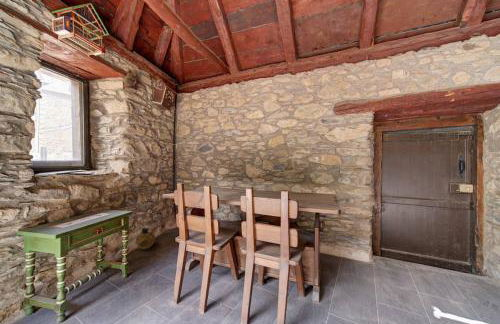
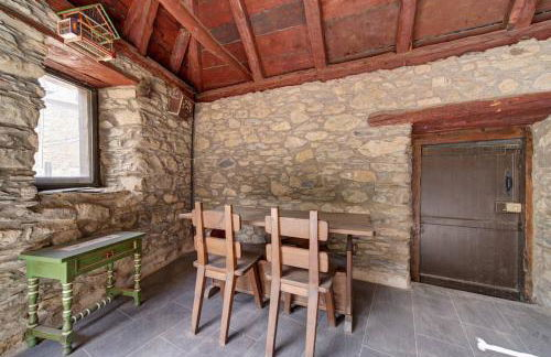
- ceramic jug [135,227,156,251]
